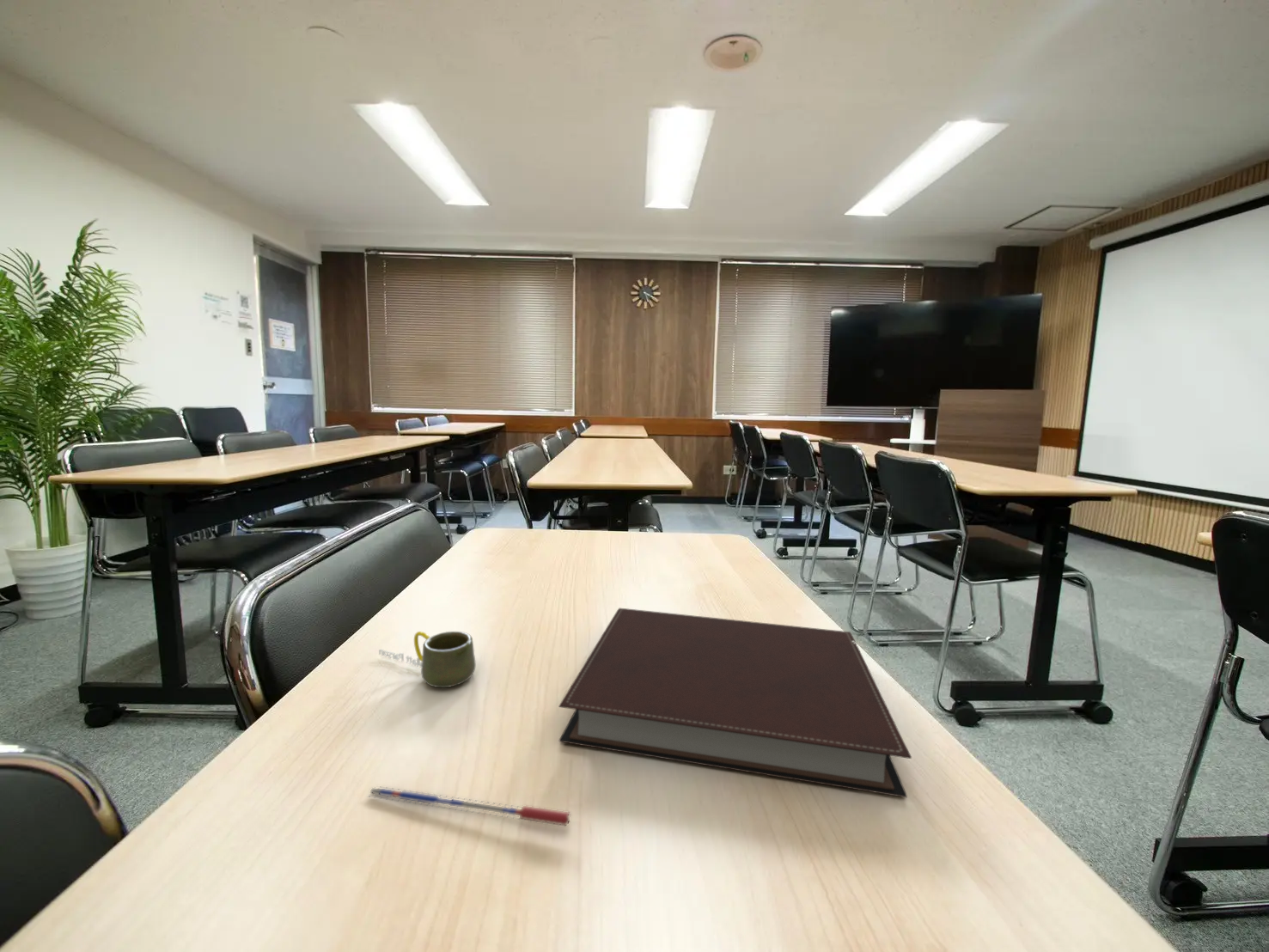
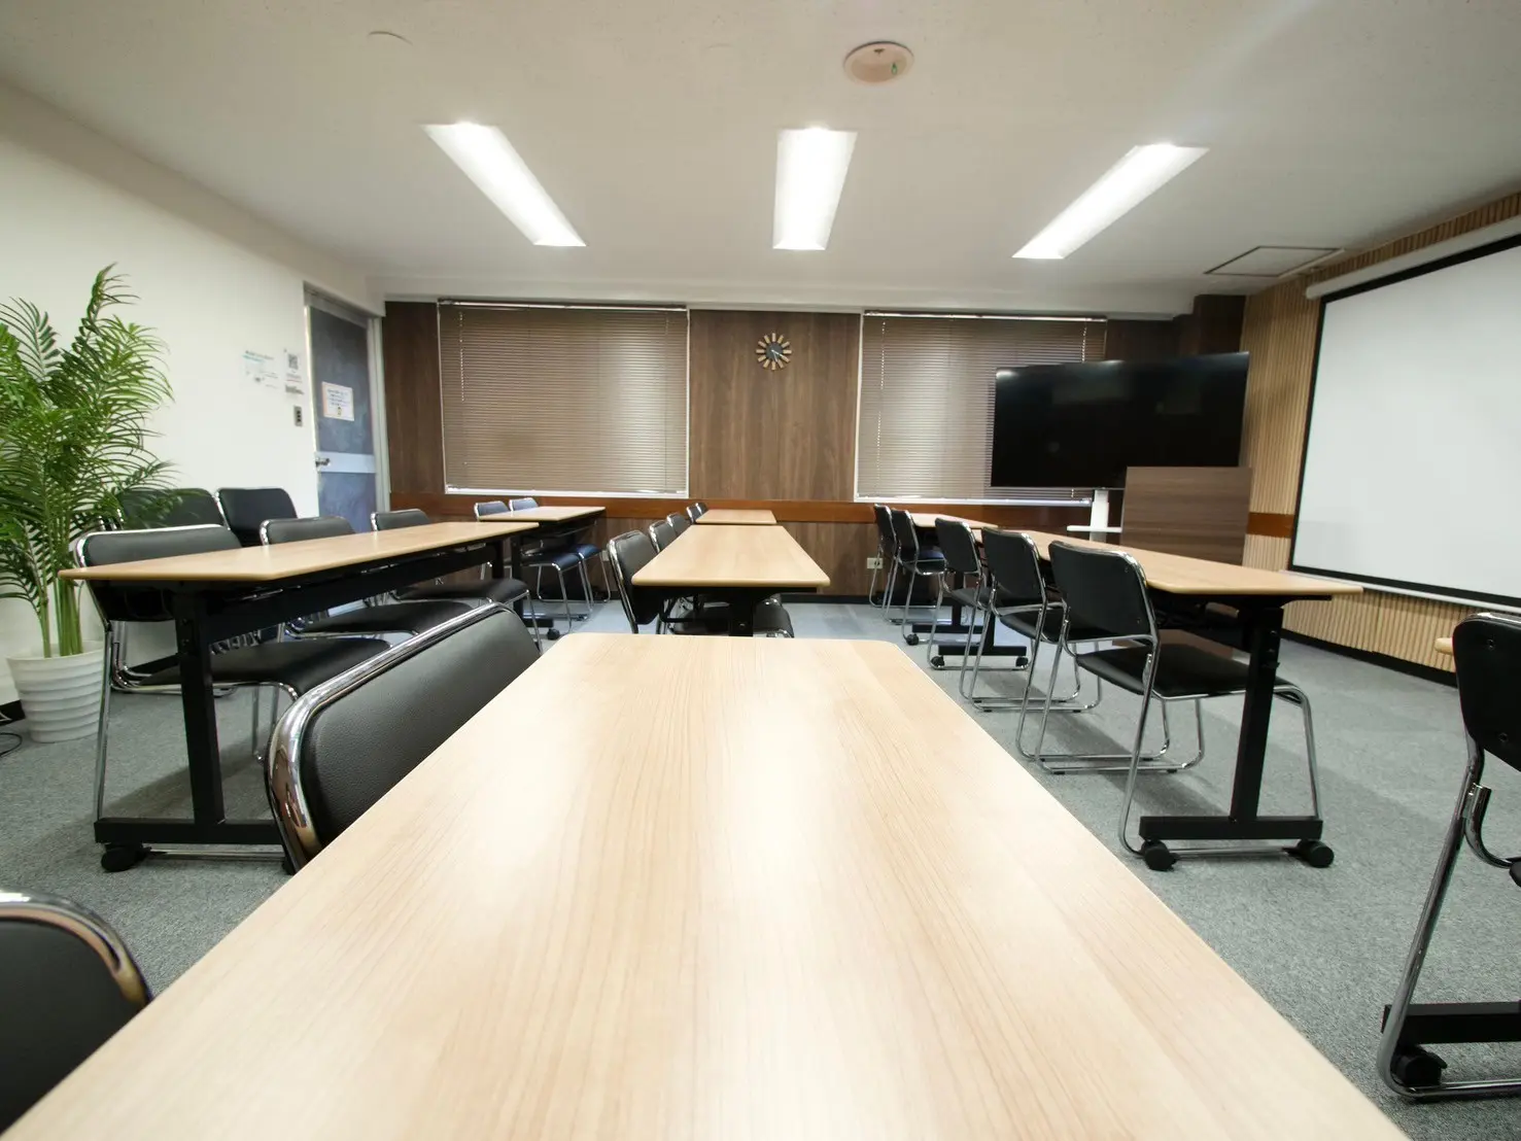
- pen [366,785,572,827]
- notebook [558,607,912,798]
- mug [378,631,477,688]
